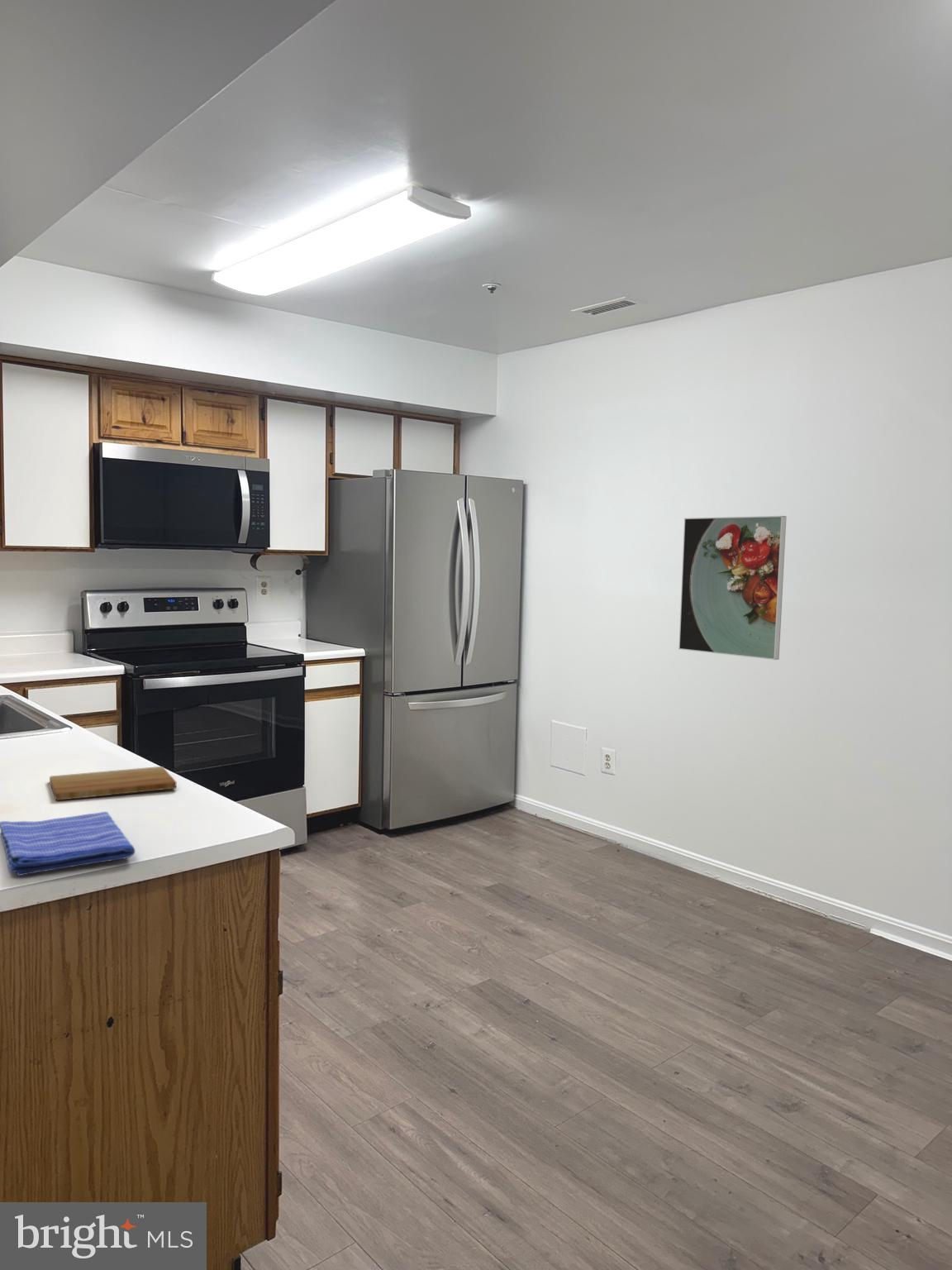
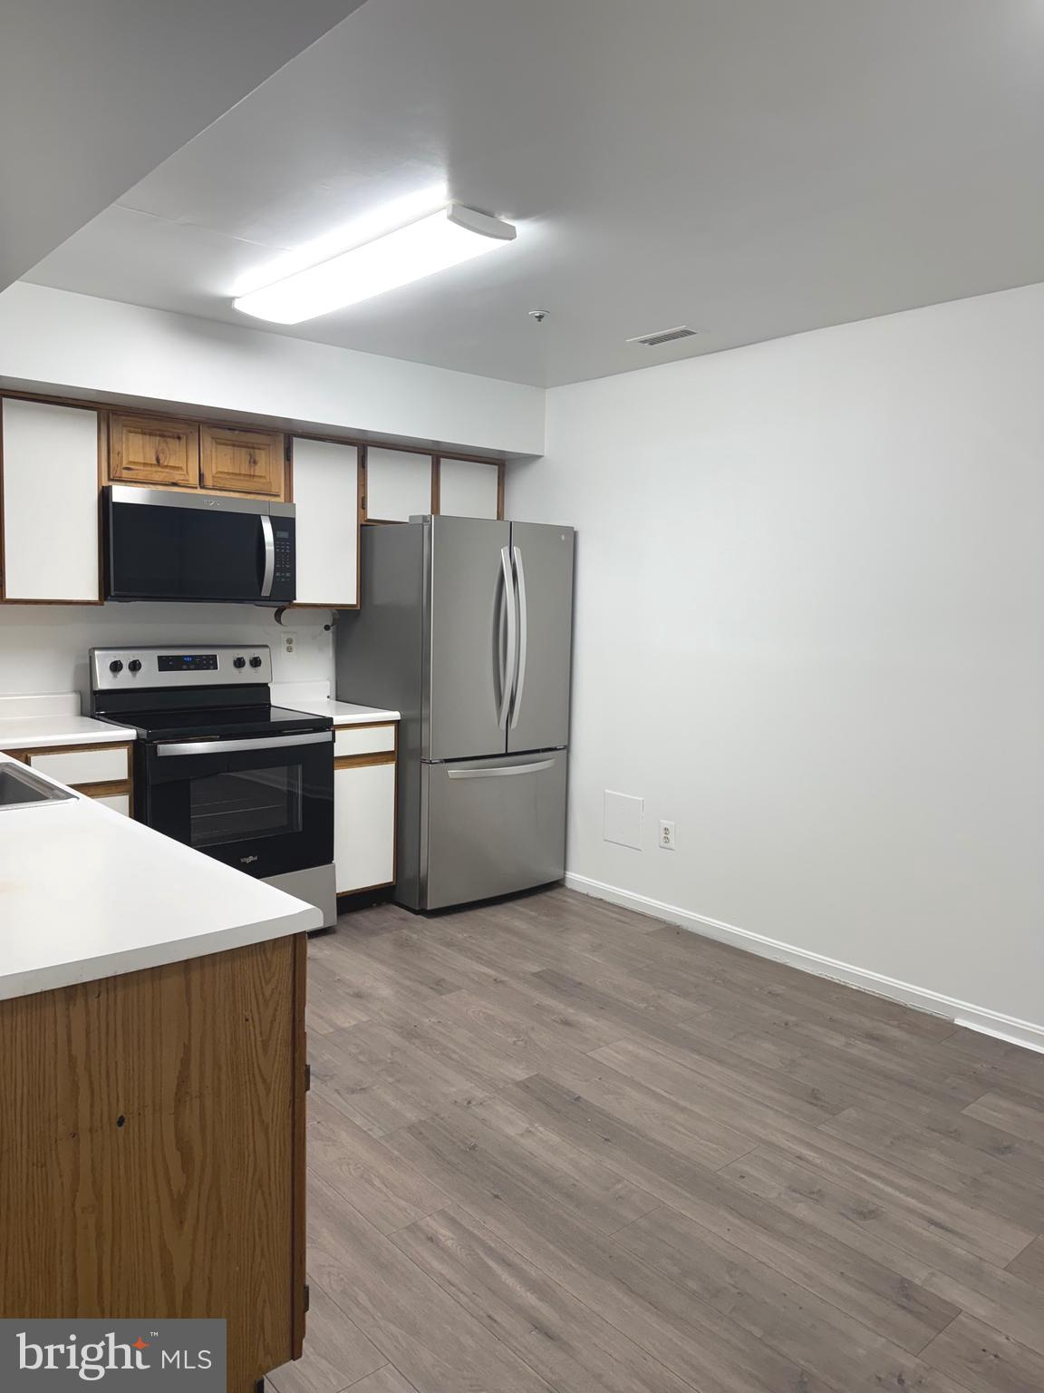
- dish towel [0,811,136,876]
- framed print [678,515,788,661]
- cutting board [49,766,177,801]
